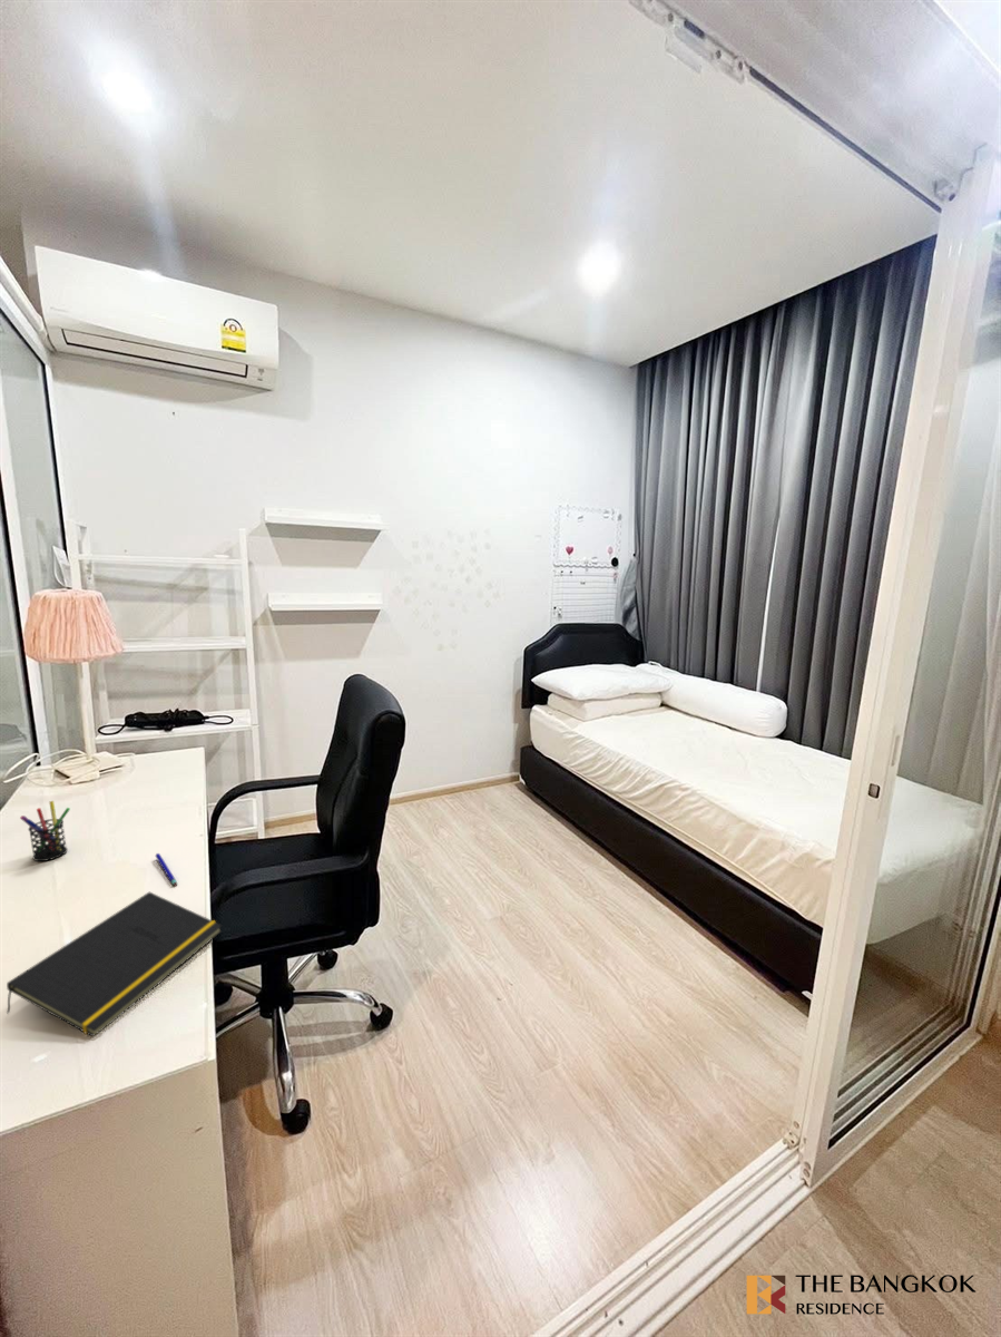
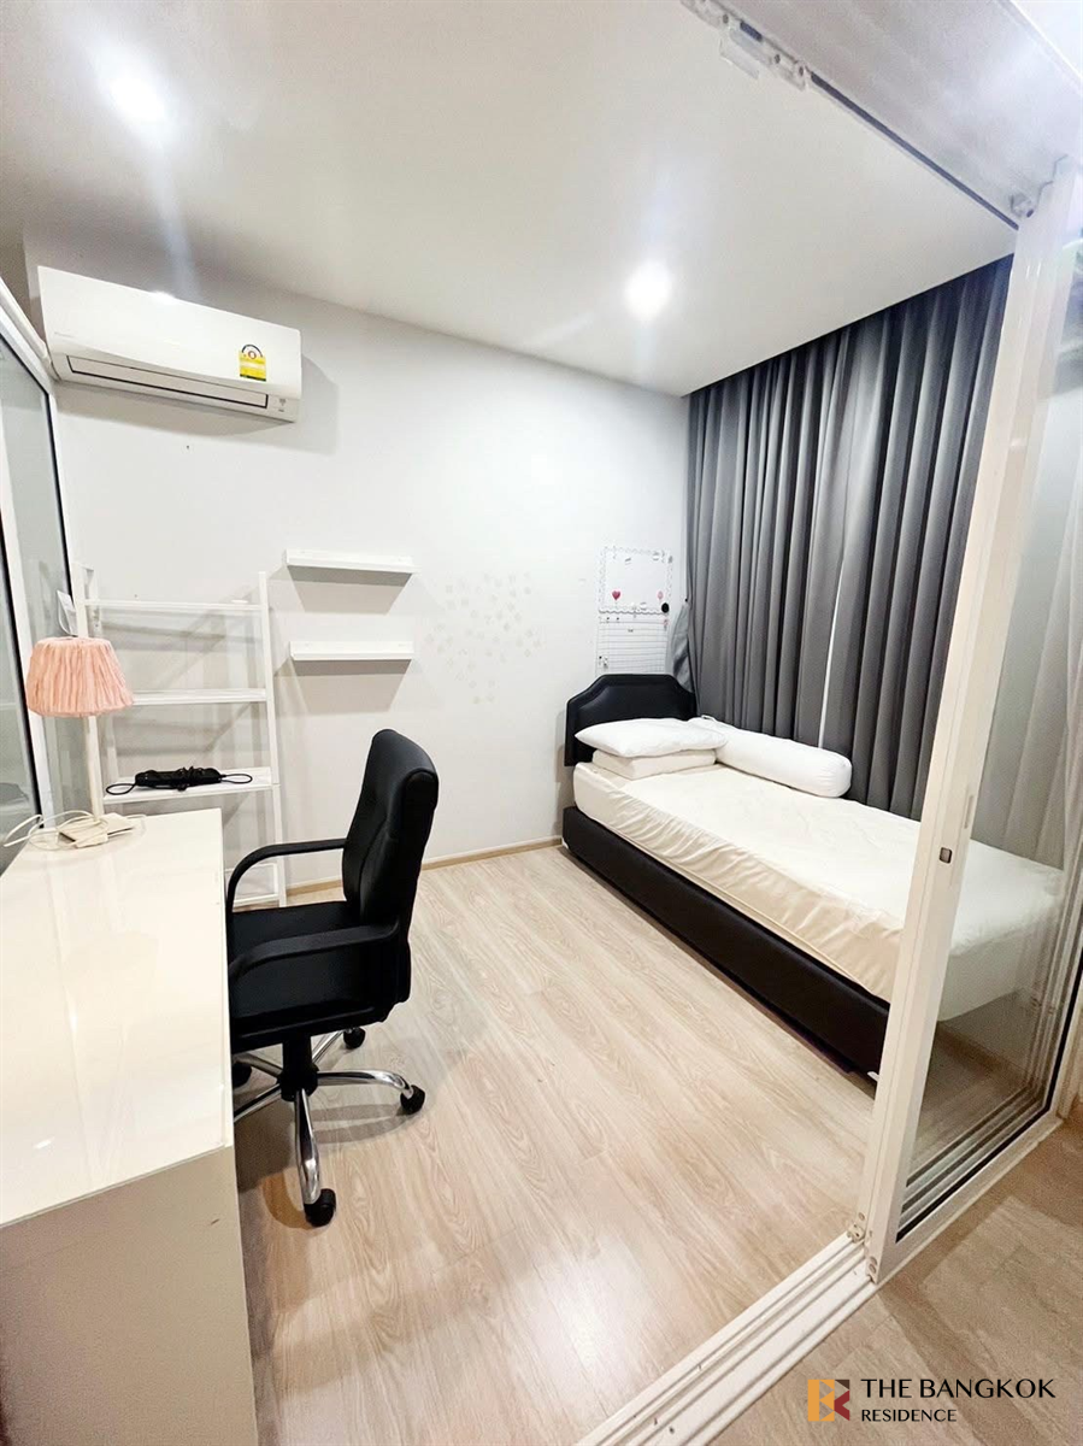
- pen holder [19,800,71,862]
- notepad [6,891,223,1037]
- pen [155,852,178,887]
